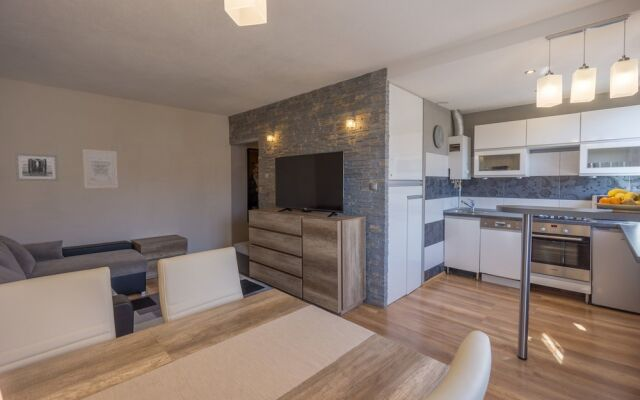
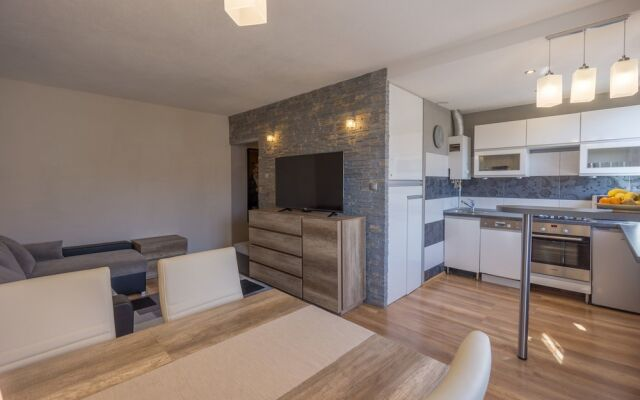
- wall art [14,152,59,182]
- wall art [82,148,119,189]
